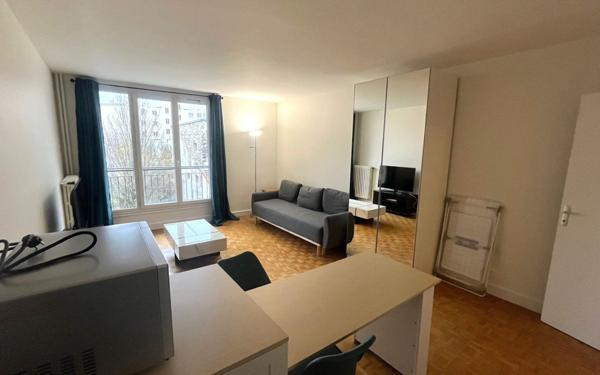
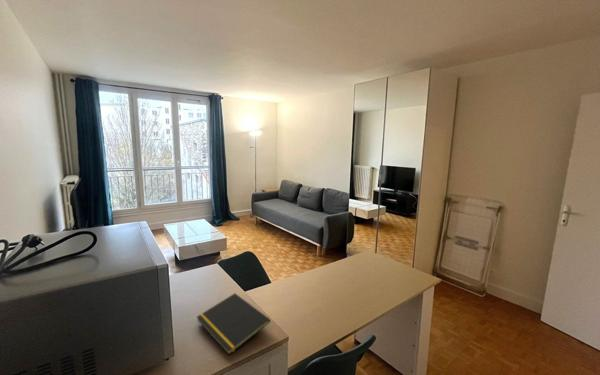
+ notepad [196,292,271,355]
